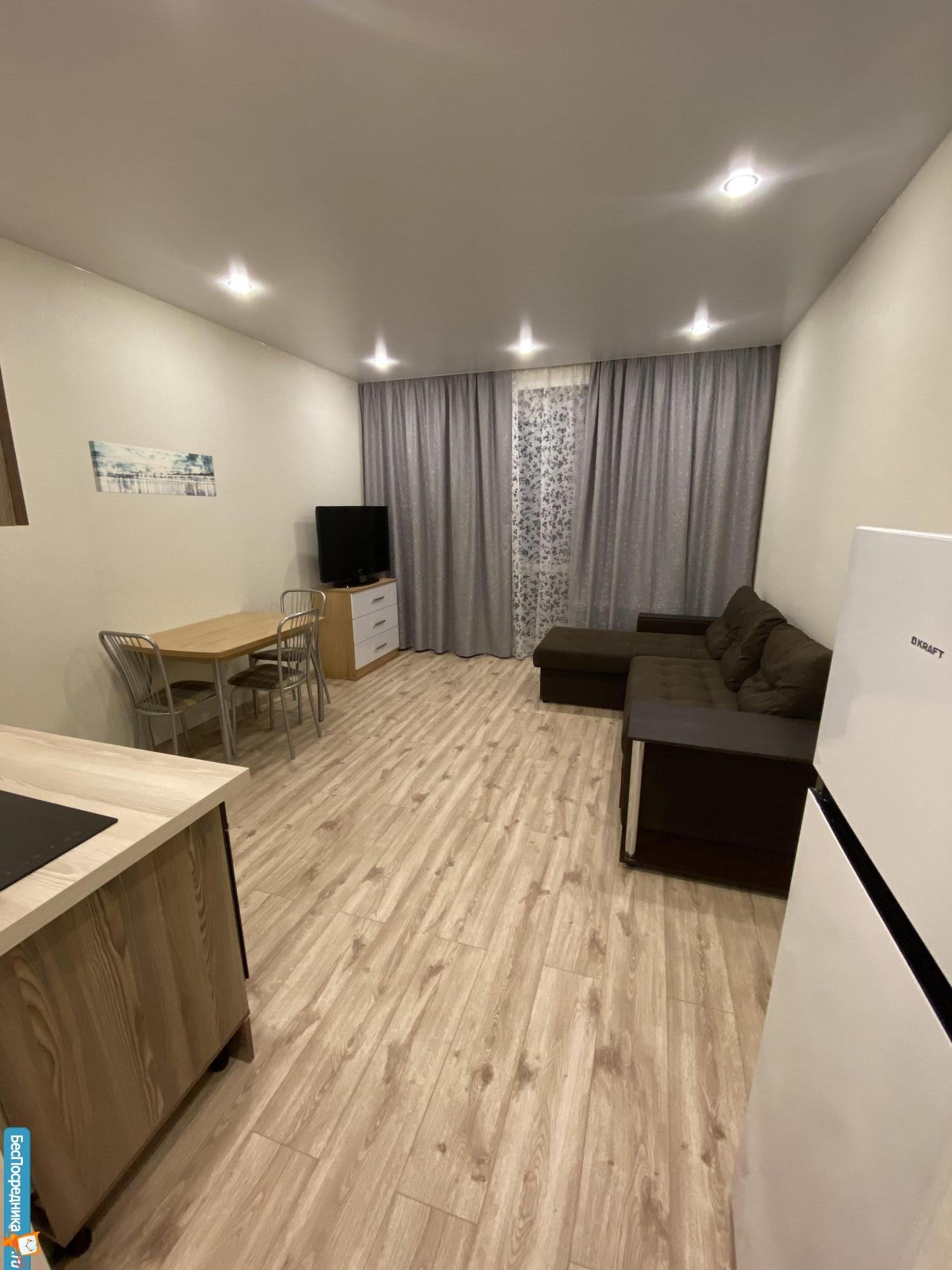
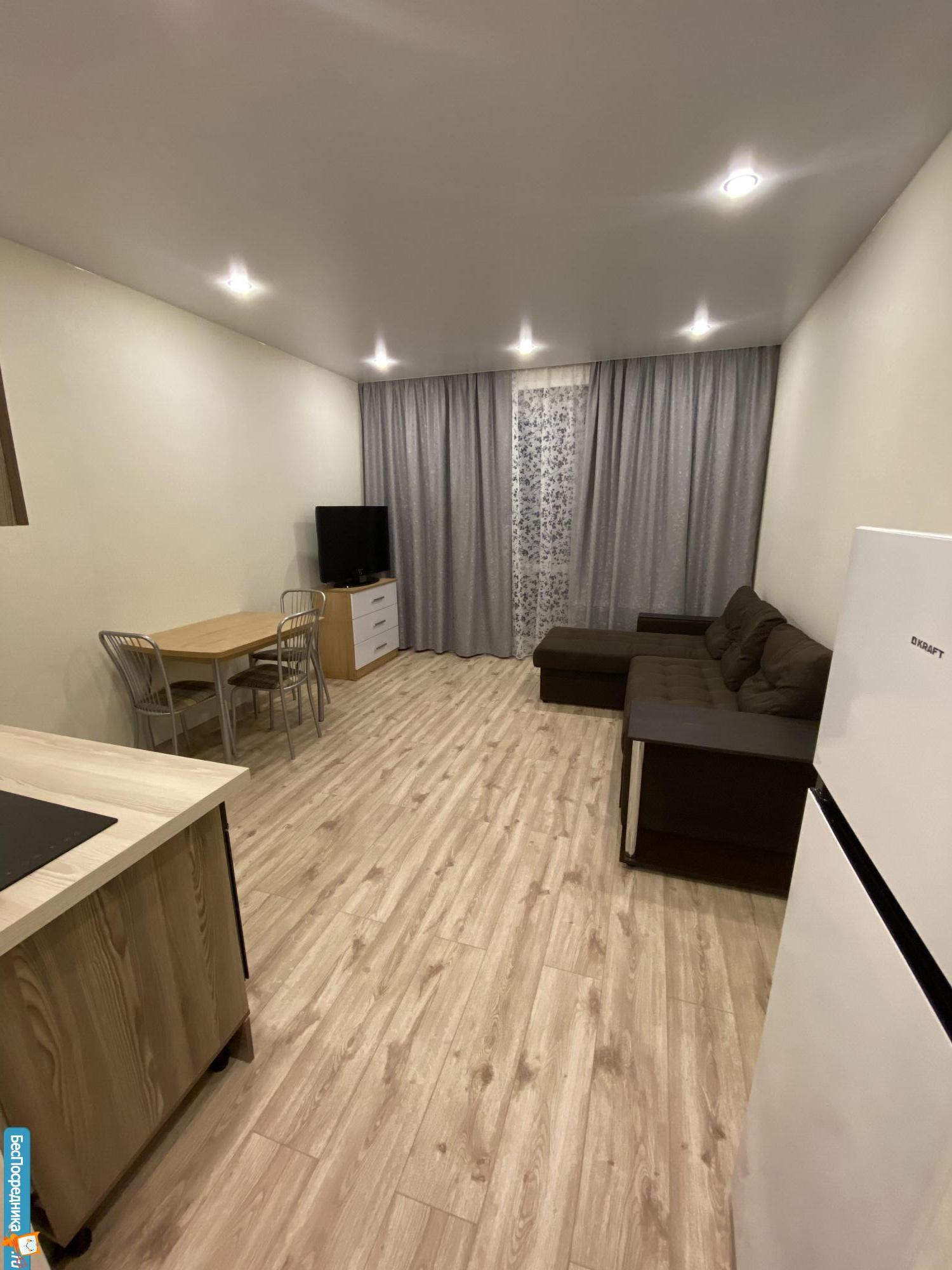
- wall art [88,440,217,497]
